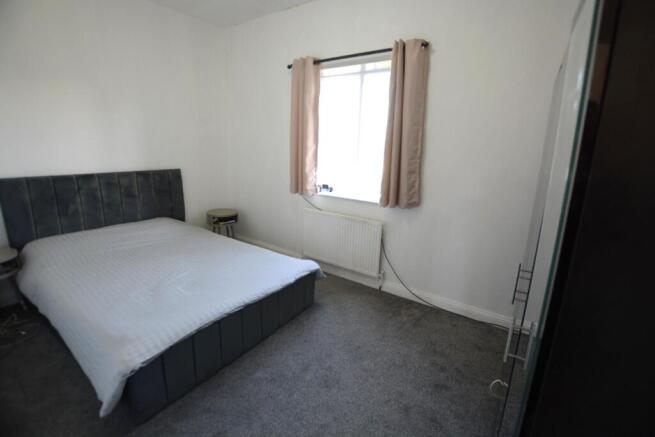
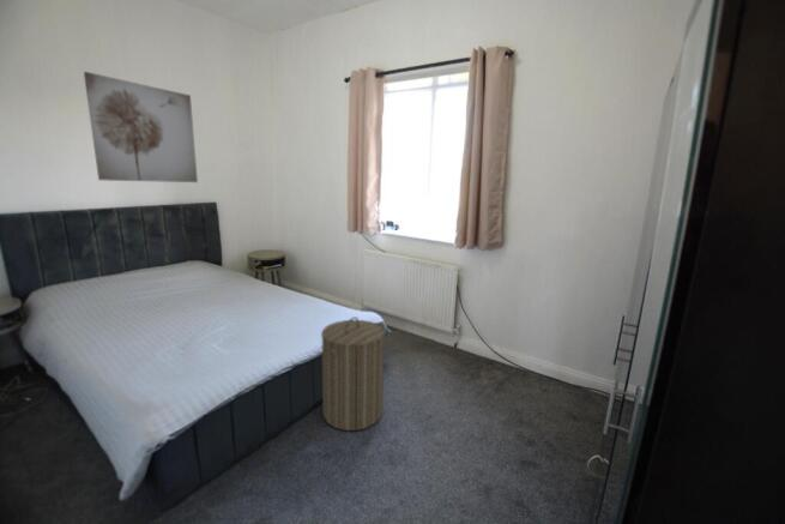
+ laundry hamper [320,315,386,432]
+ wall art [83,71,199,183]
